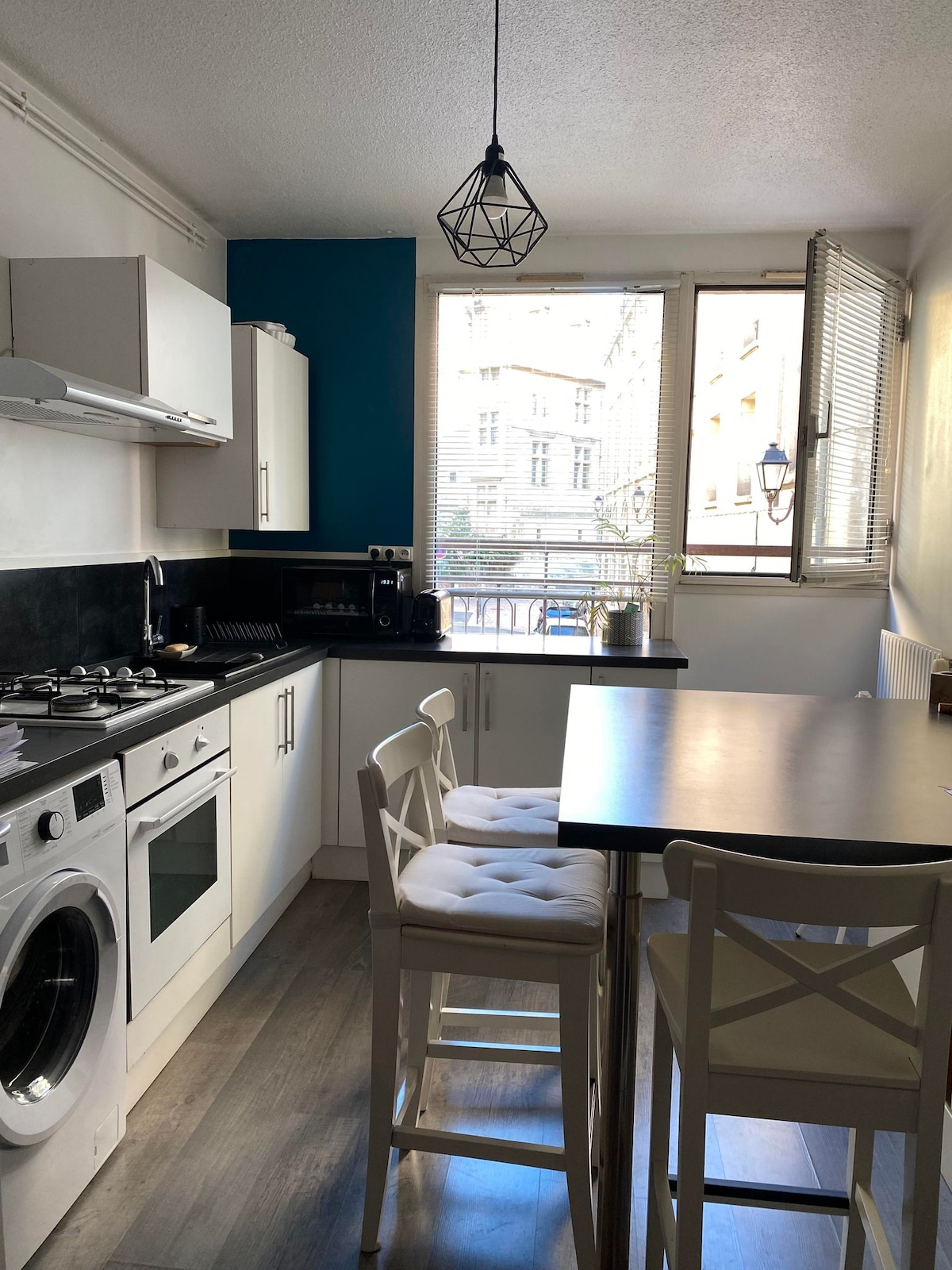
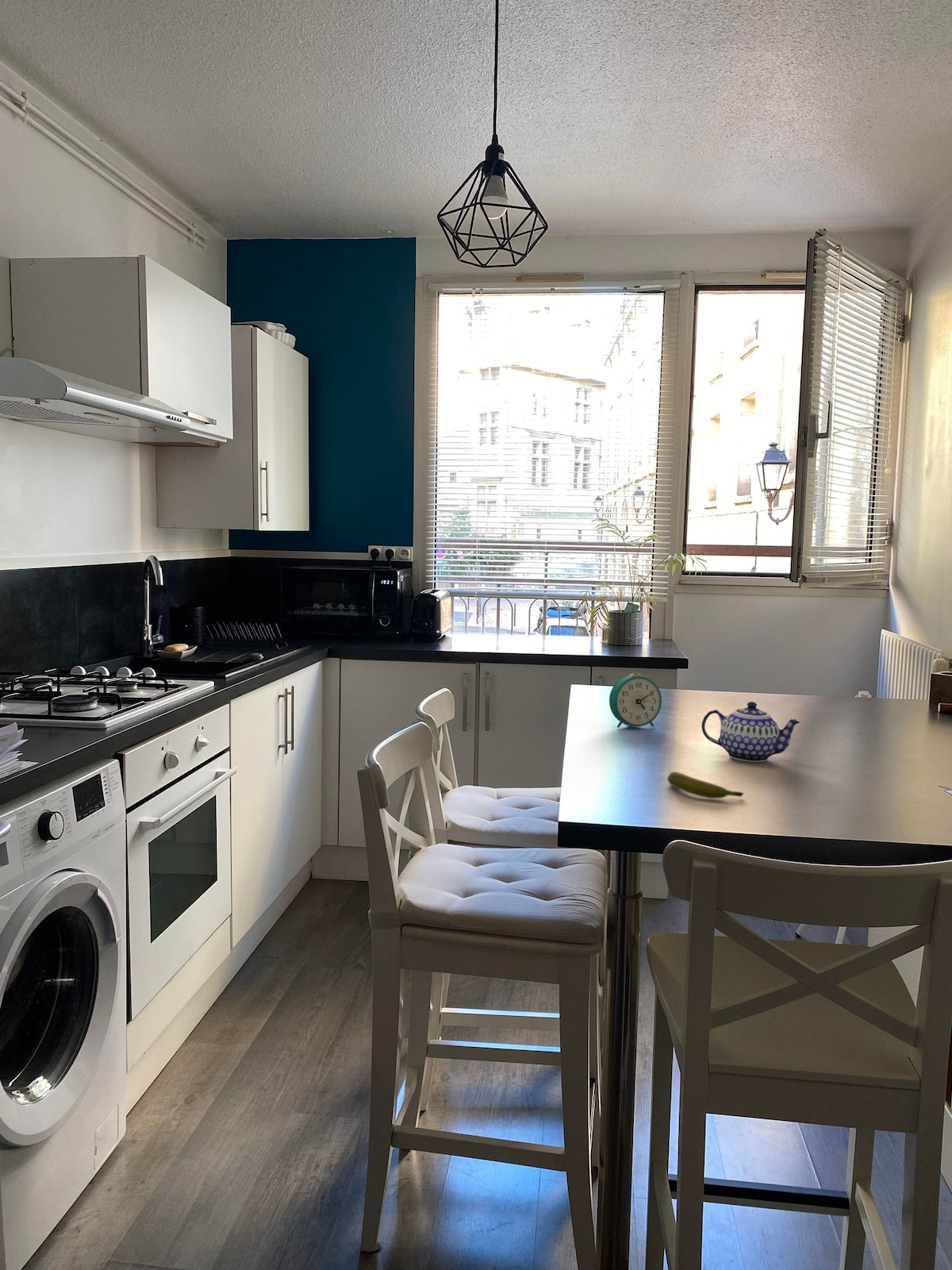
+ alarm clock [608,672,662,729]
+ banana [666,771,745,799]
+ teapot [701,701,801,763]
